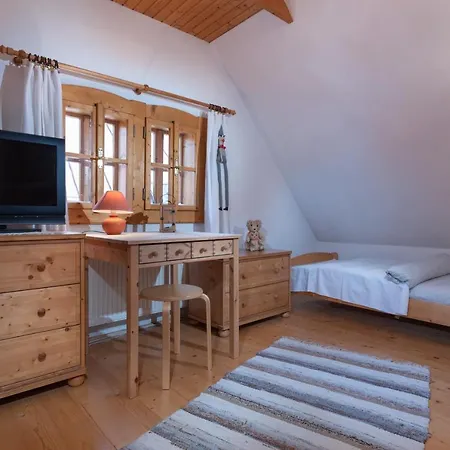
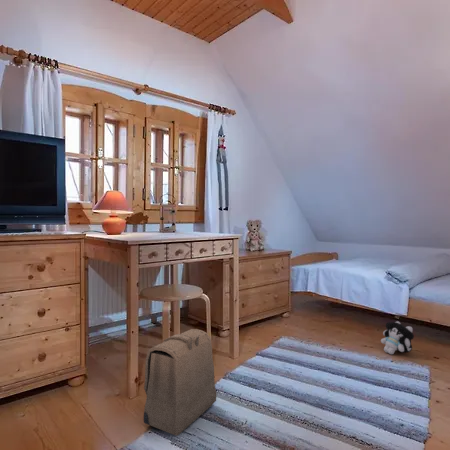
+ plush toy [380,320,415,355]
+ backpack [143,328,217,437]
